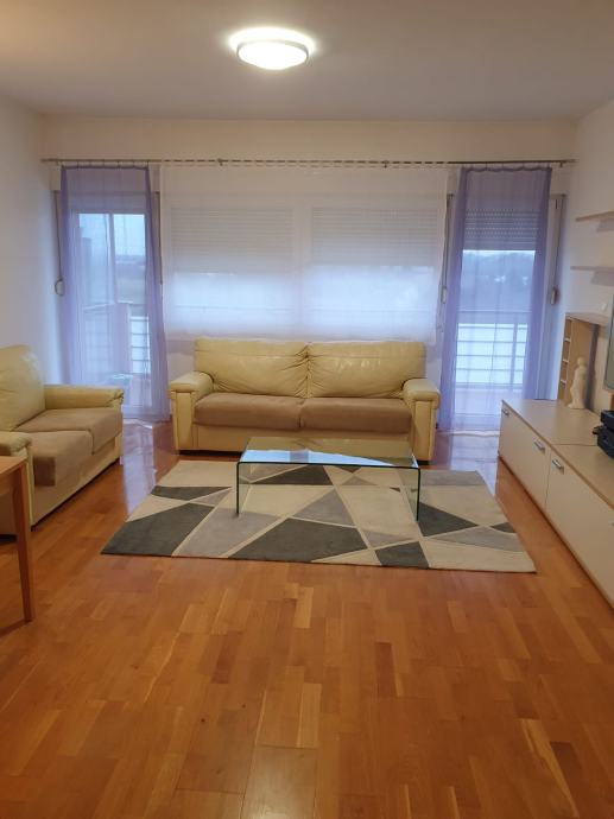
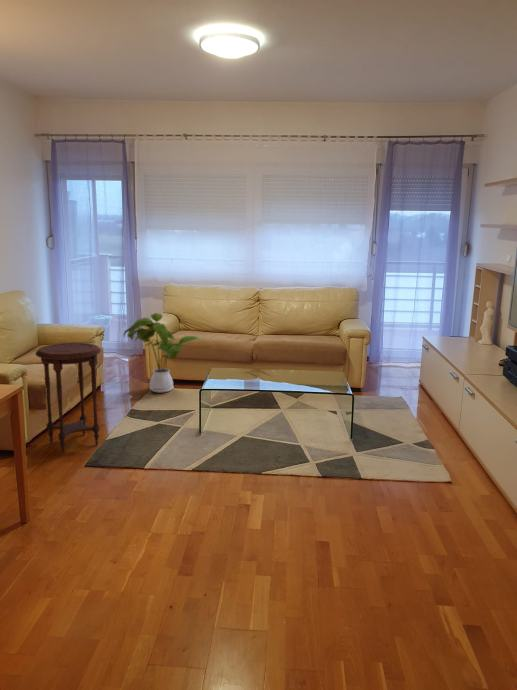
+ house plant [123,312,205,393]
+ side table [35,342,102,455]
